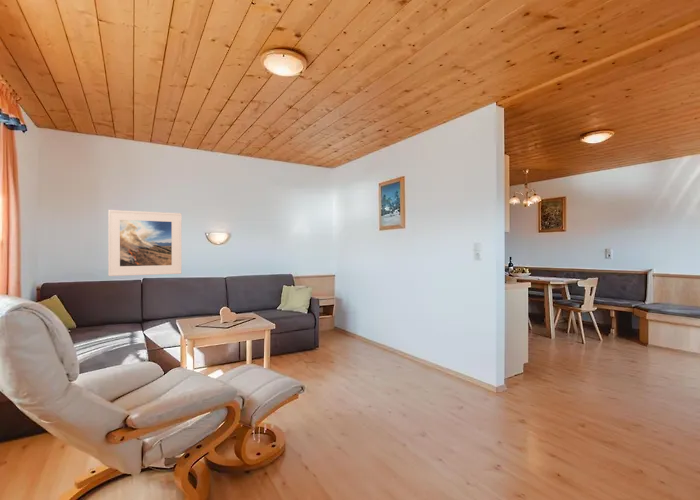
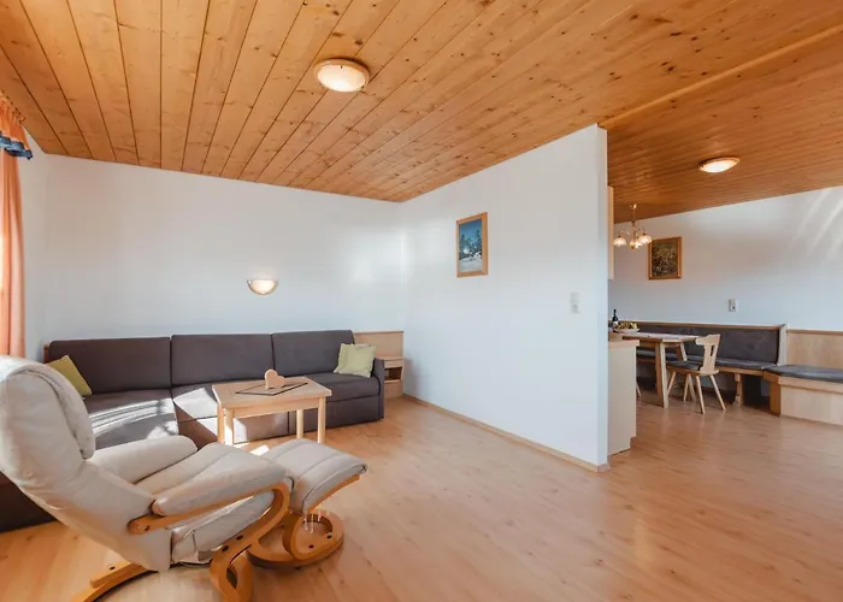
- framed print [107,209,182,277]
